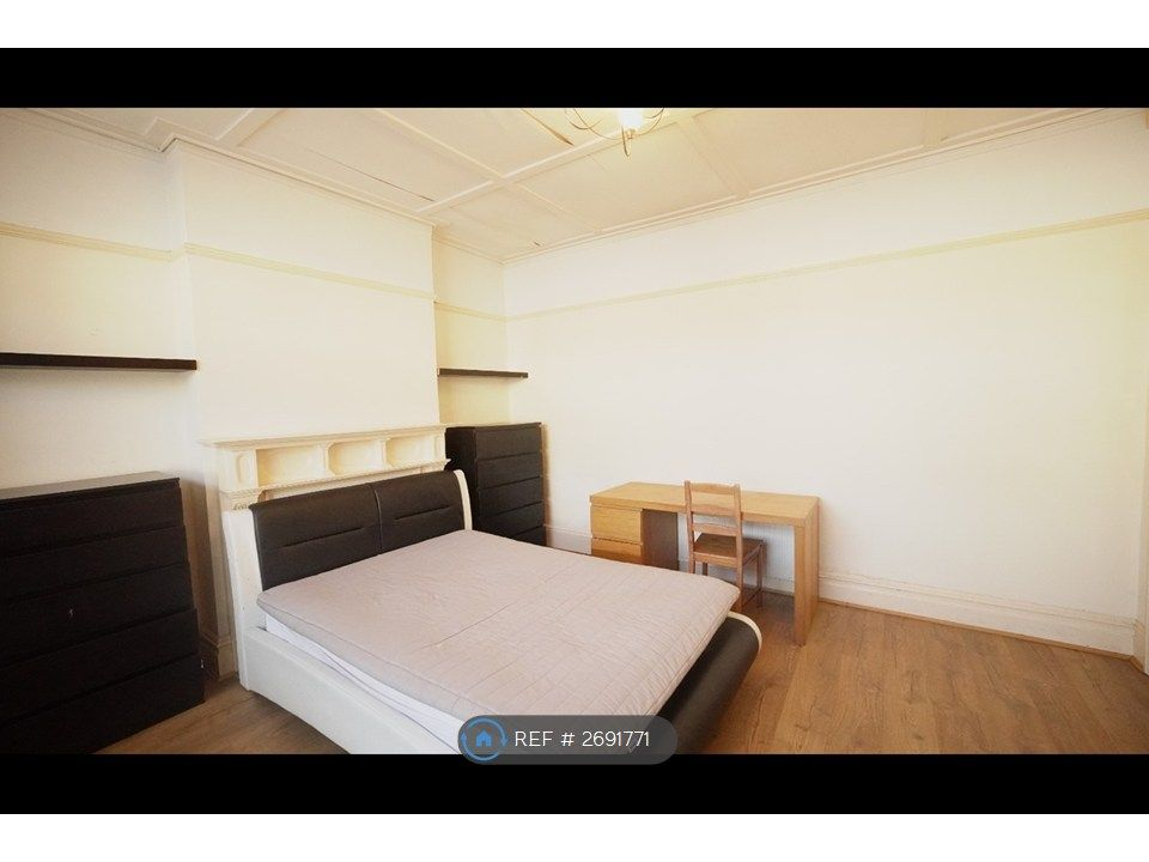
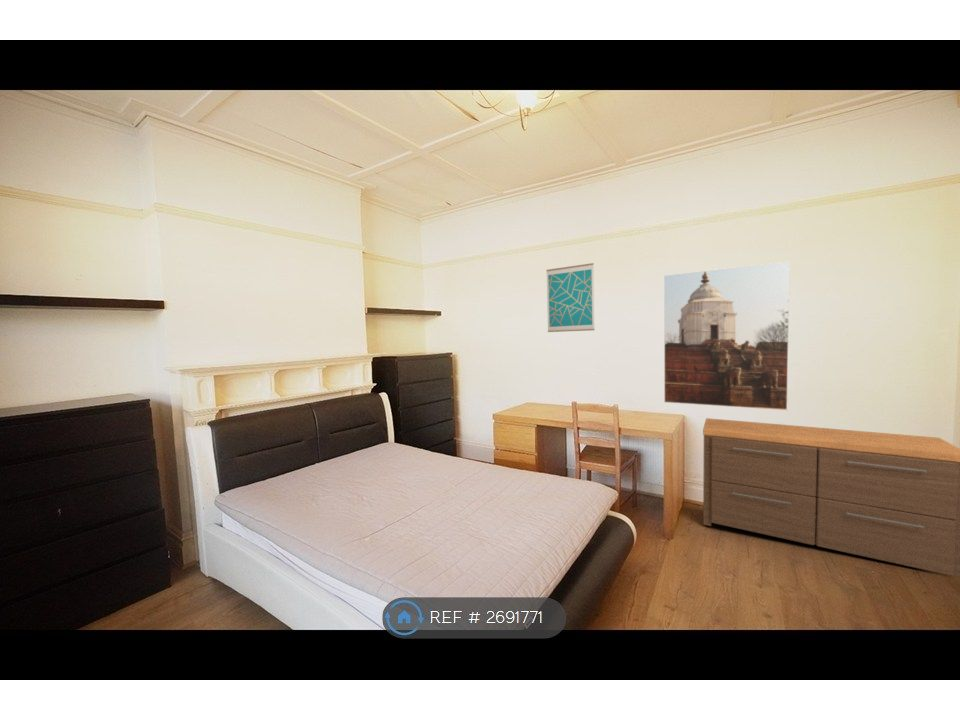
+ dresser [702,417,960,578]
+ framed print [663,260,791,412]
+ wall art [545,262,596,333]
